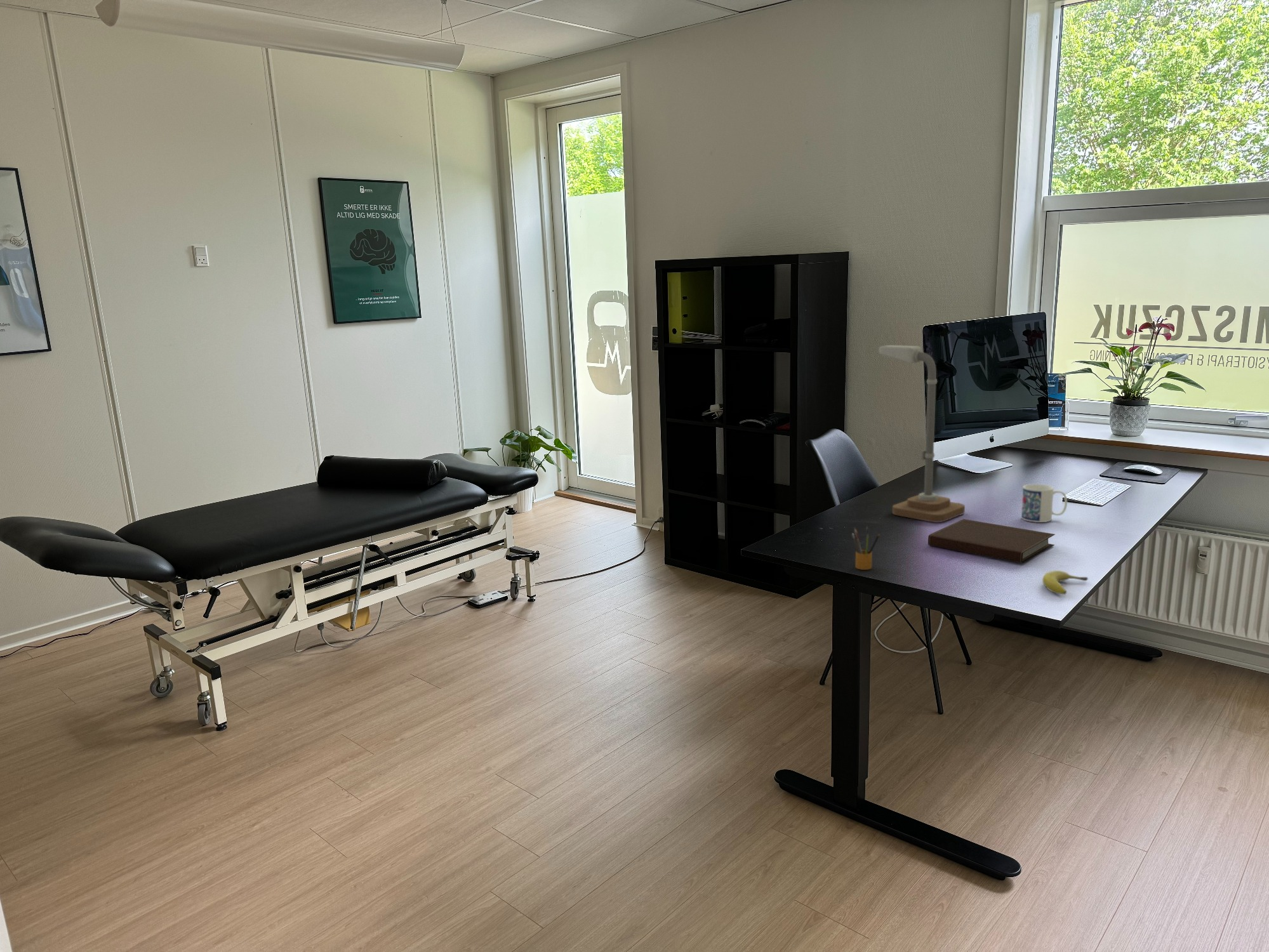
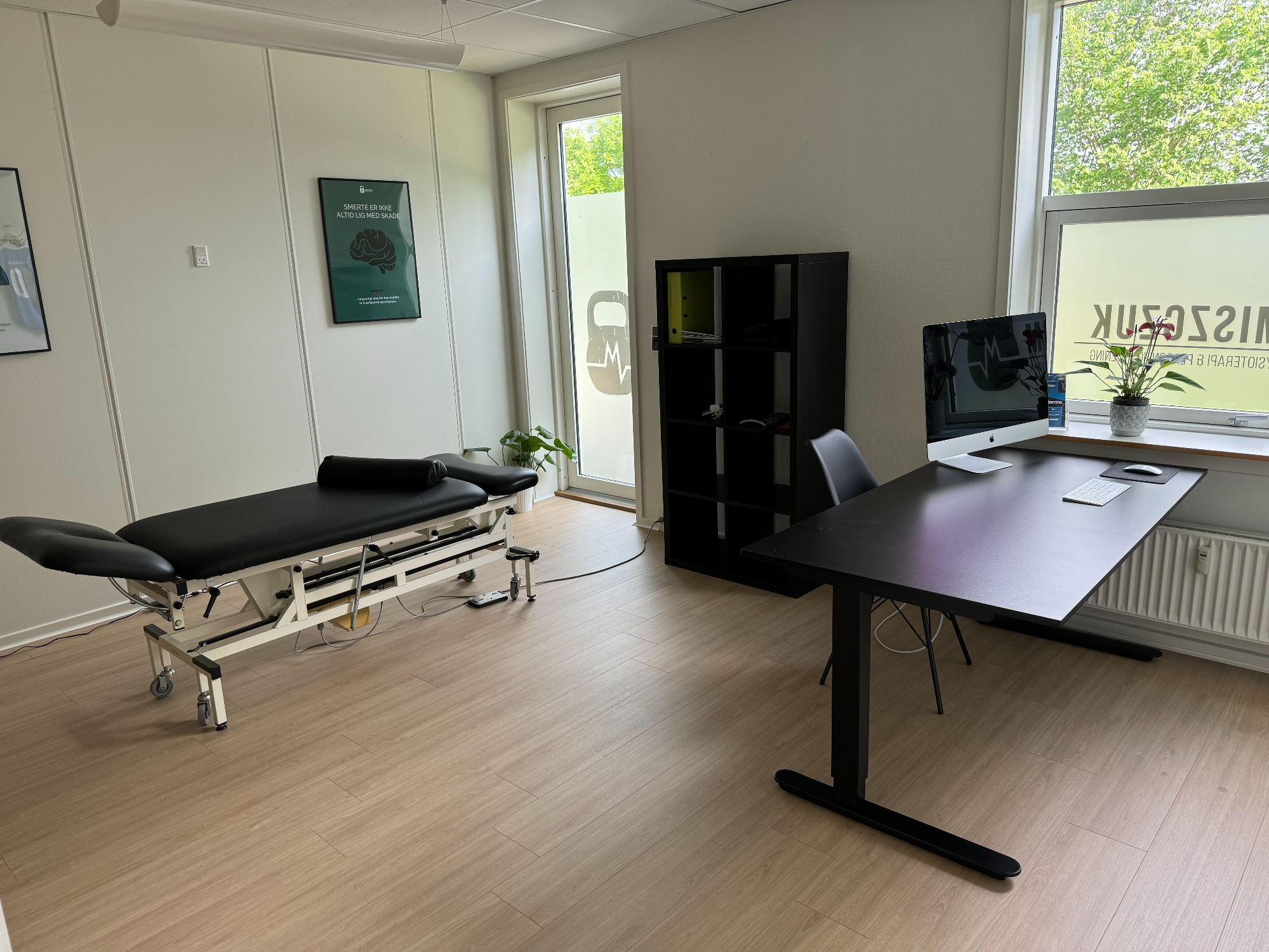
- mug [1021,484,1068,523]
- notebook [927,519,1056,564]
- fruit [1042,570,1089,595]
- pencil box [851,526,880,571]
- desk lamp [879,345,966,523]
